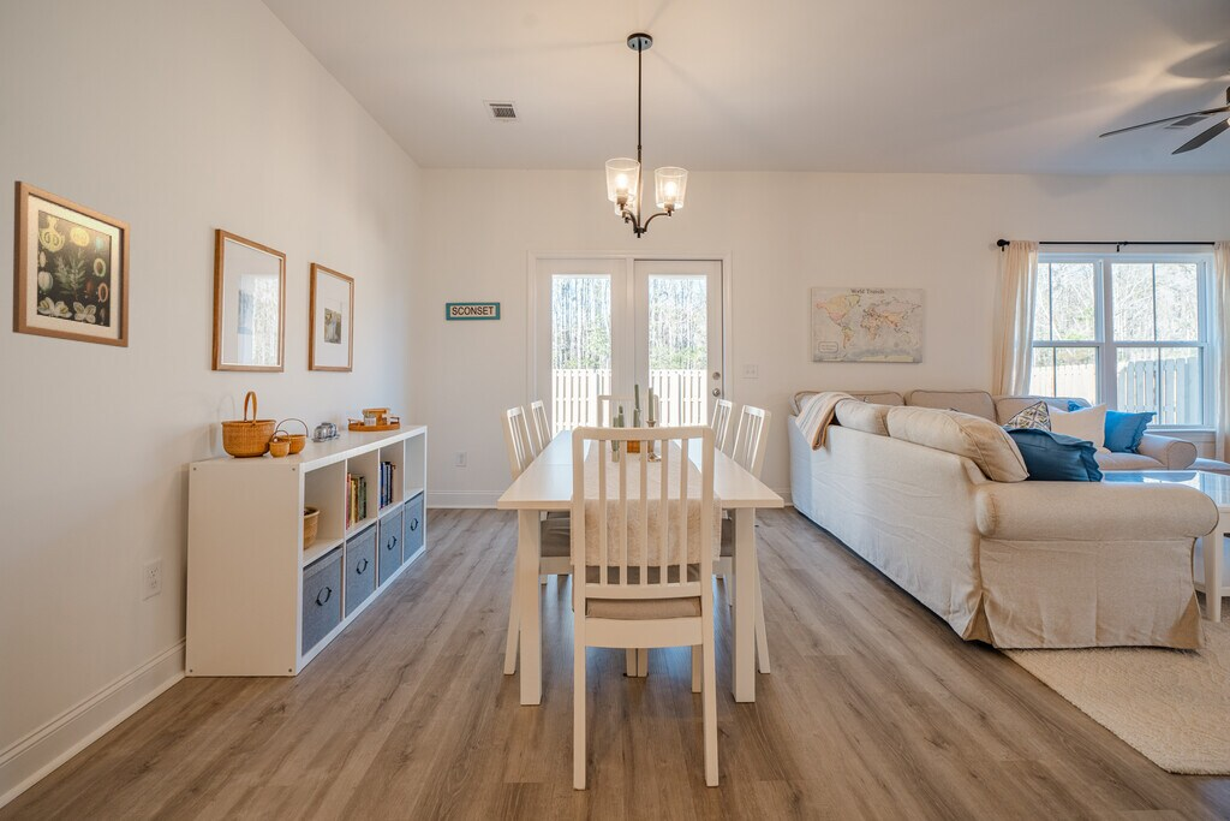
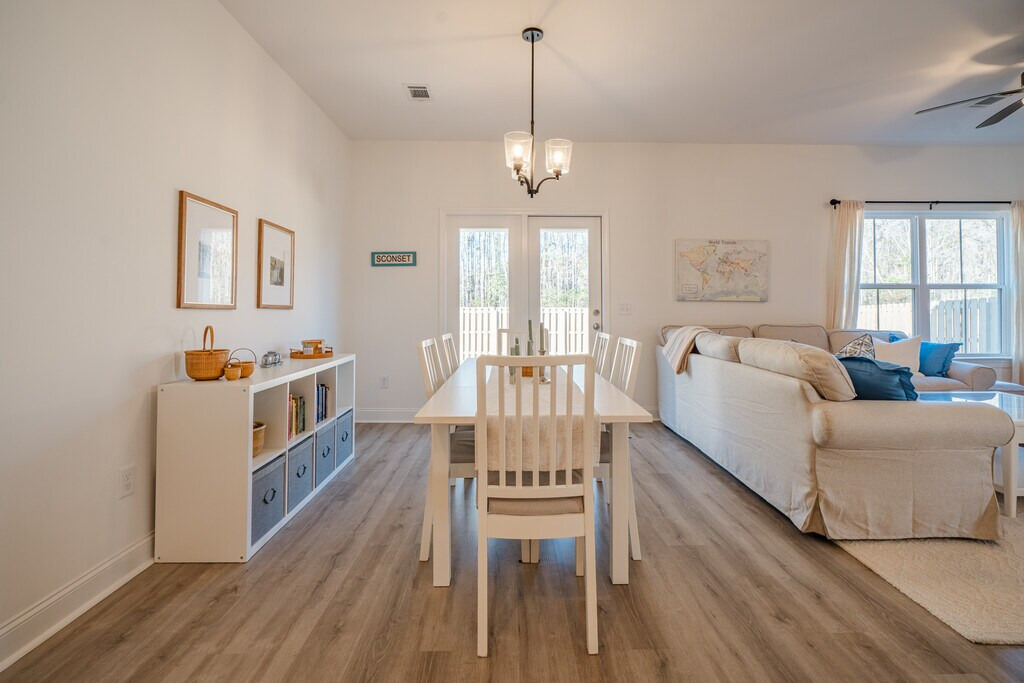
- wall art [11,180,131,349]
